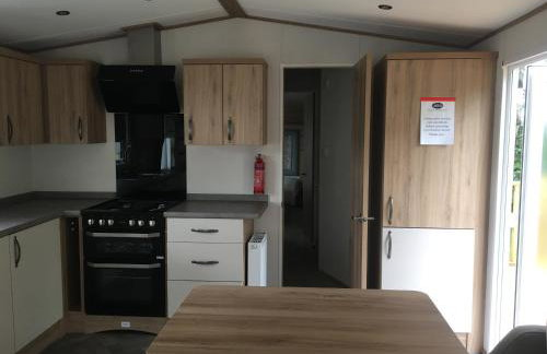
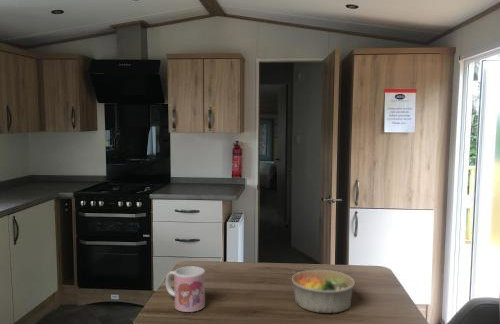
+ bowl [291,269,356,314]
+ mug [165,265,206,313]
